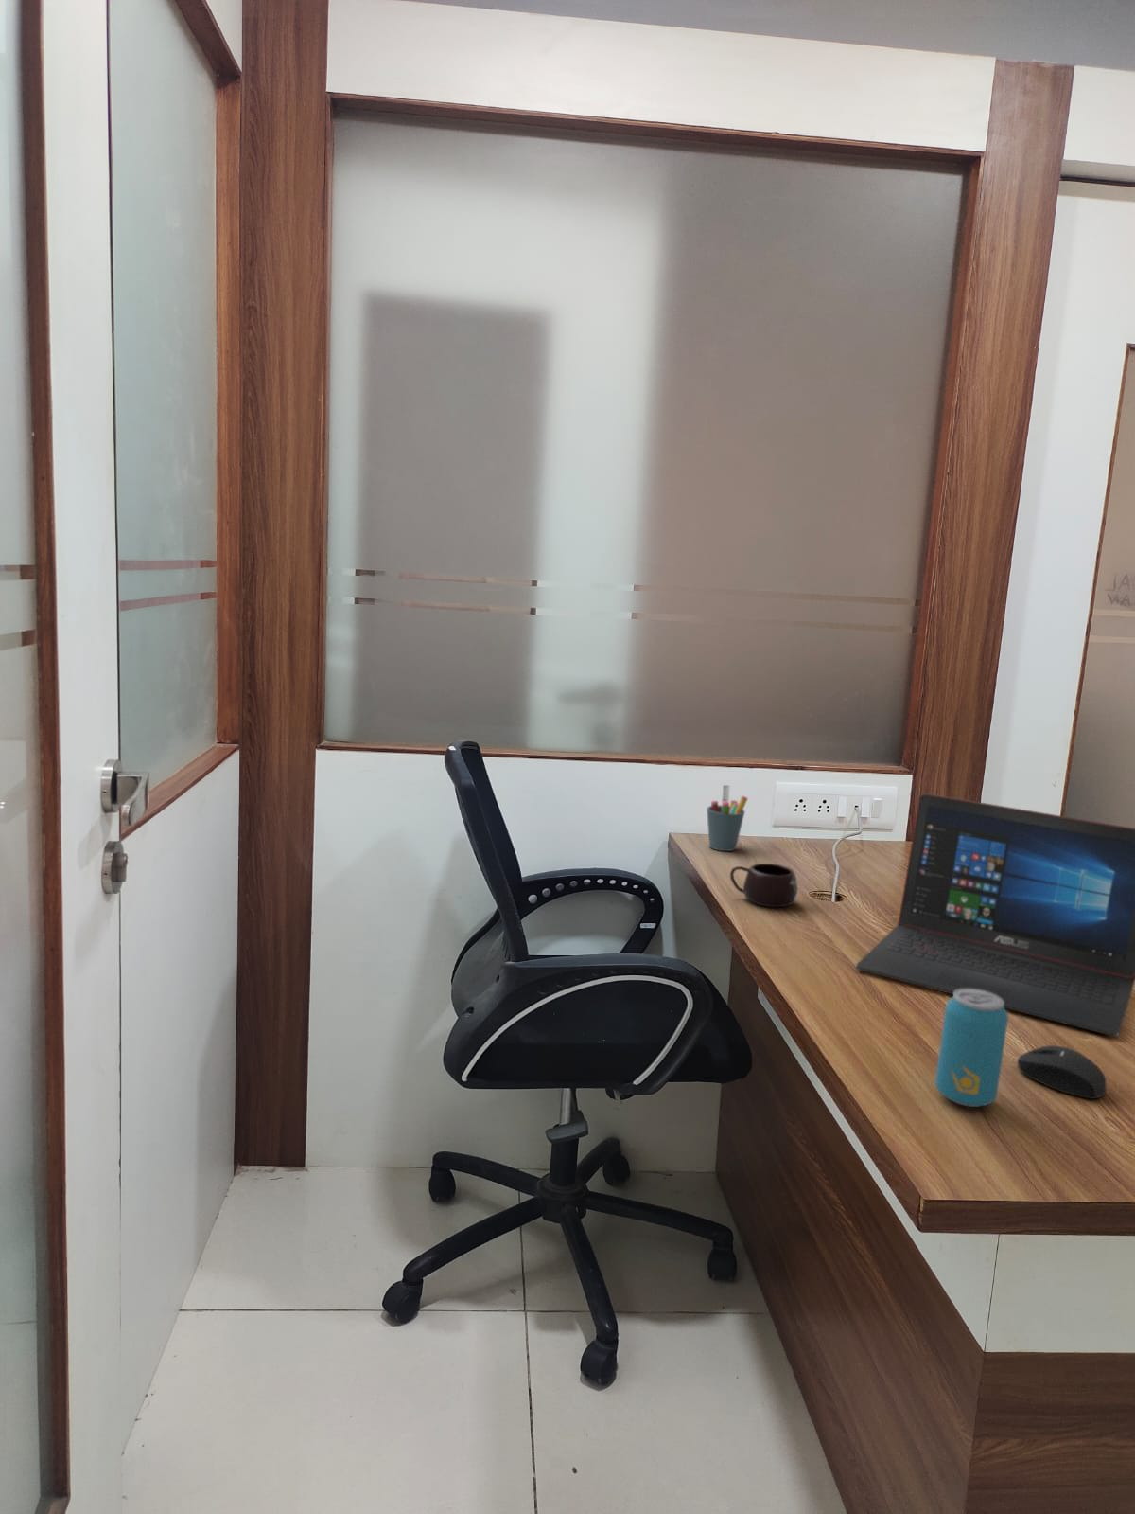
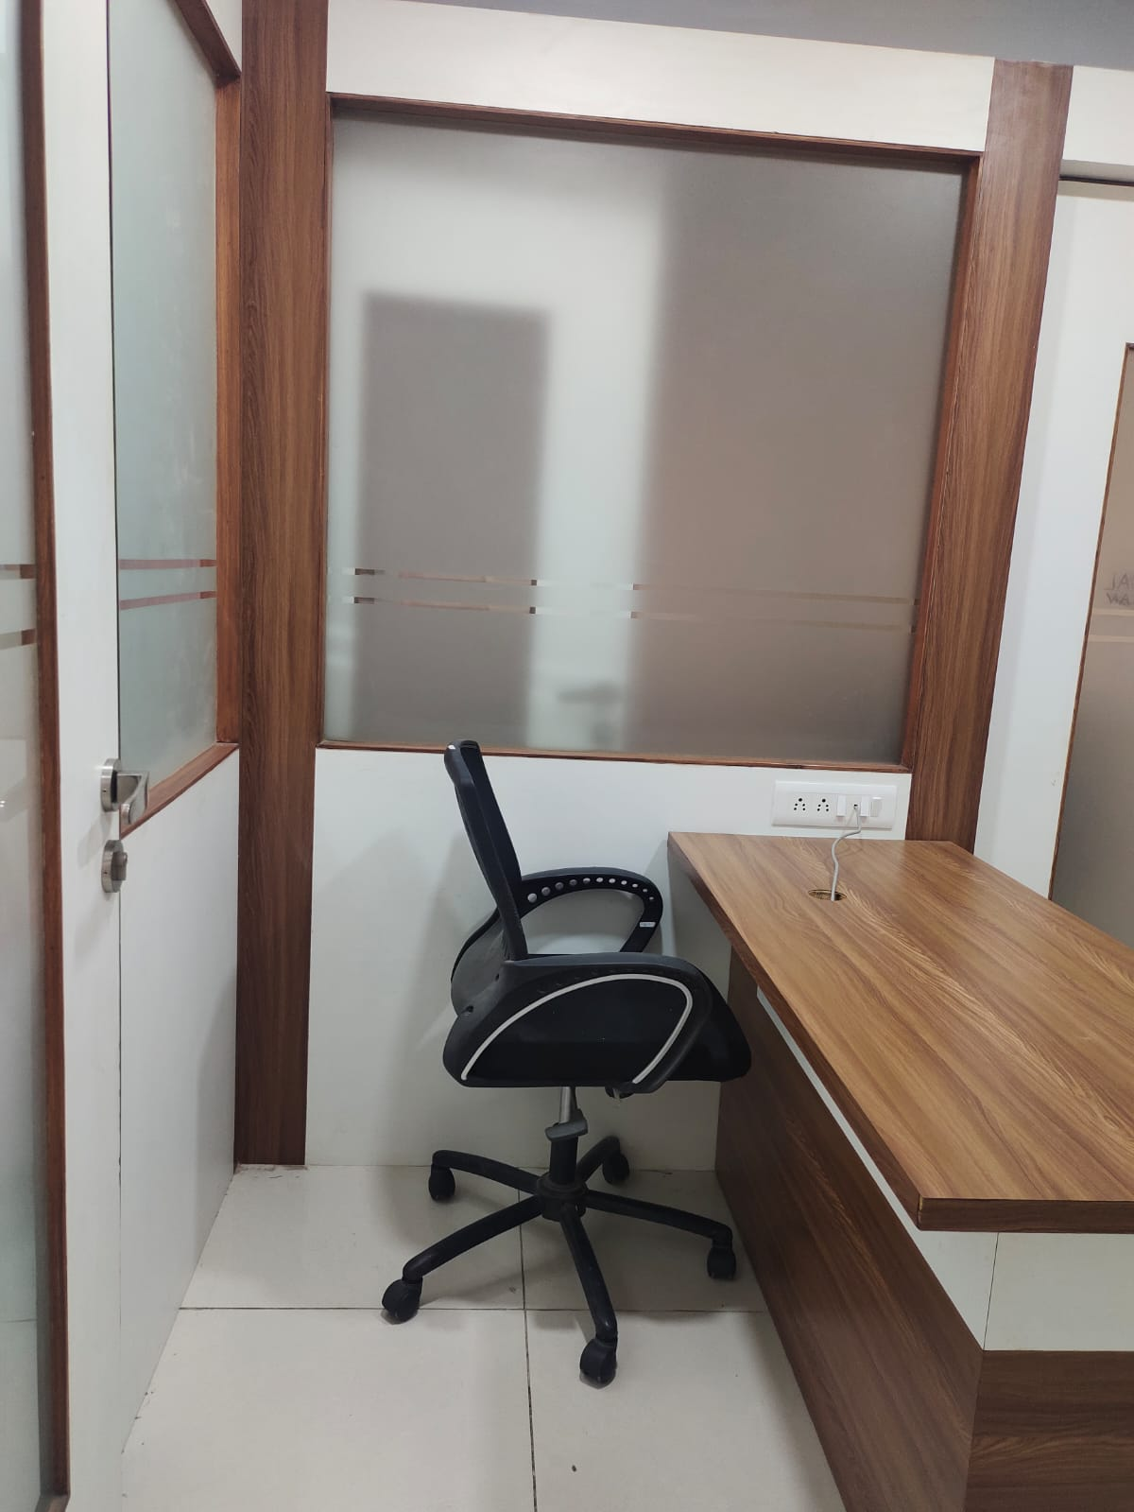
- beverage can [935,989,1009,1108]
- laptop [855,792,1135,1037]
- mouse [1016,1044,1106,1100]
- pen holder [706,784,749,852]
- mug [730,863,799,908]
